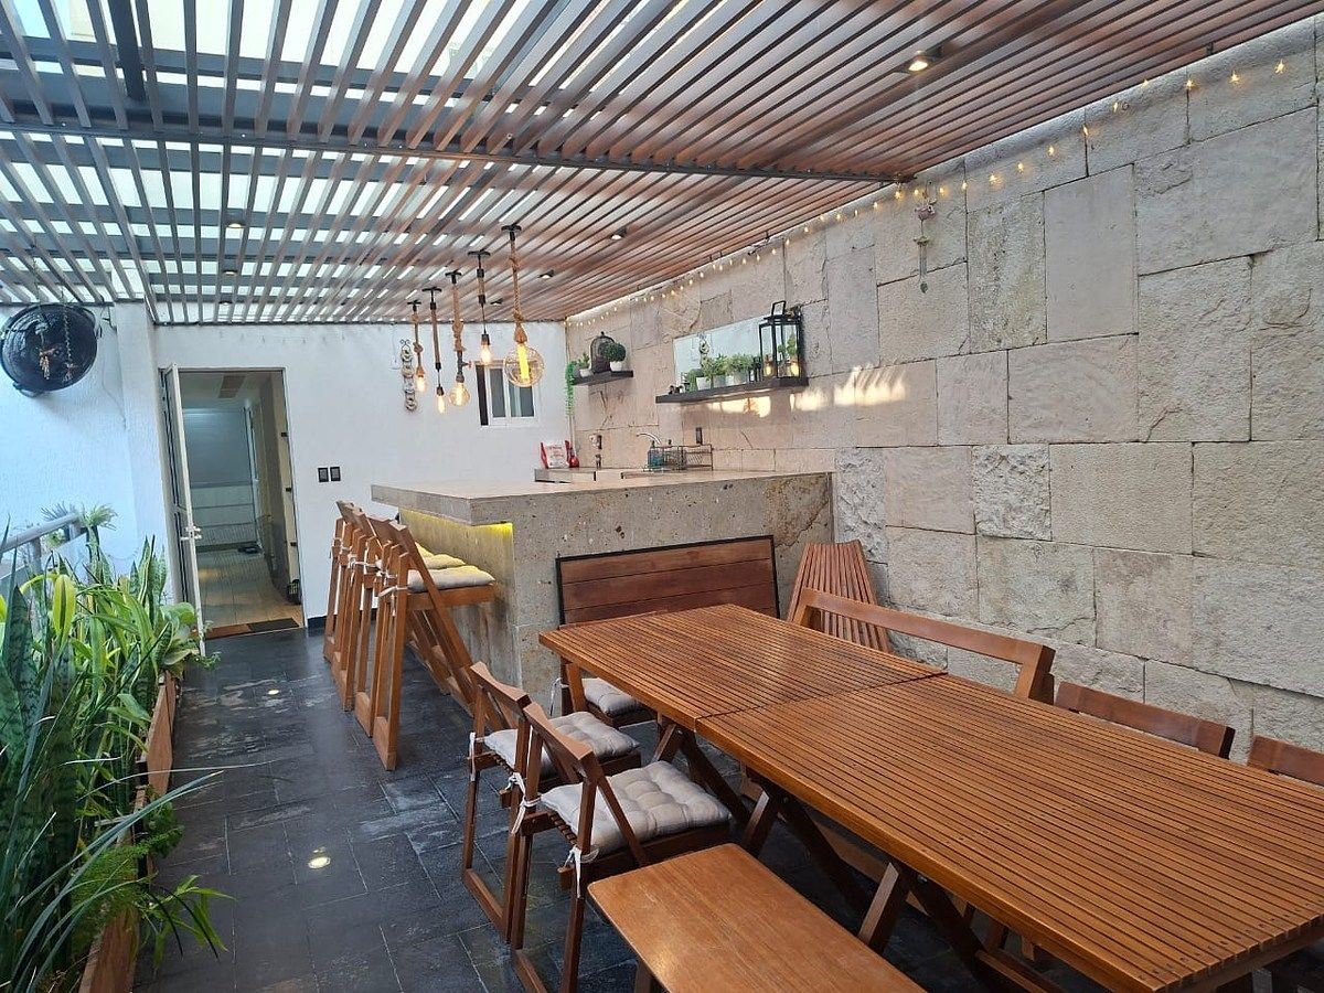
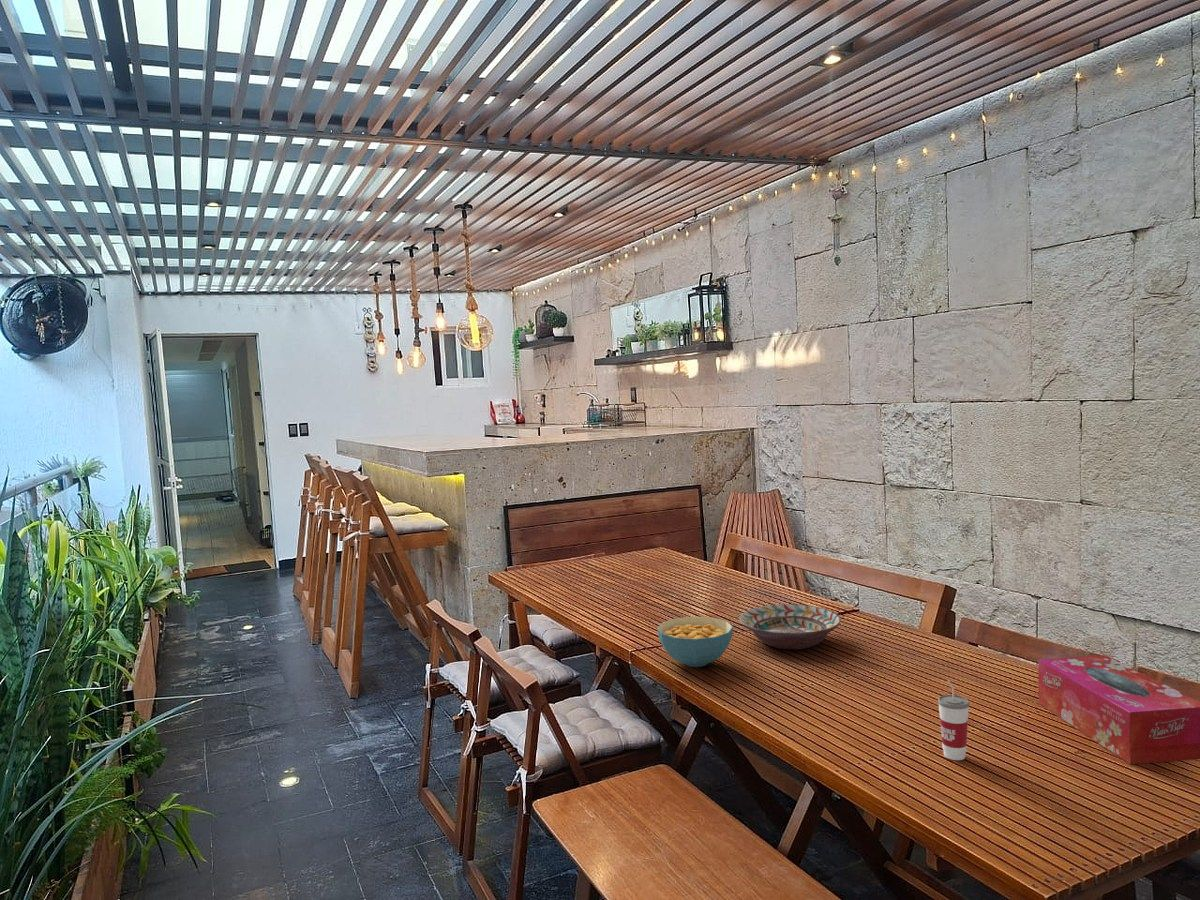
+ decorative bowl [739,603,842,651]
+ cup [937,680,970,761]
+ cereal bowl [656,616,734,668]
+ tissue box [1037,654,1200,765]
